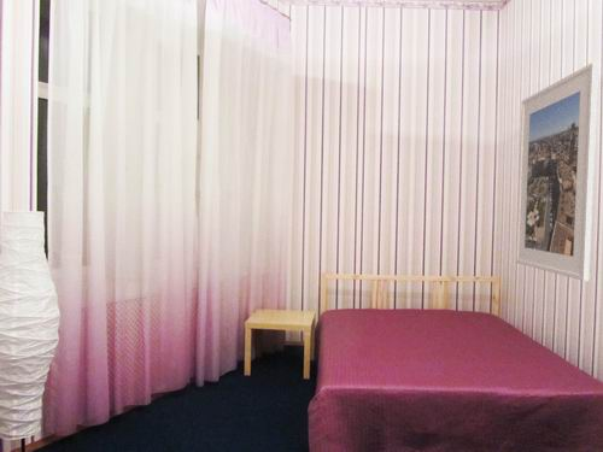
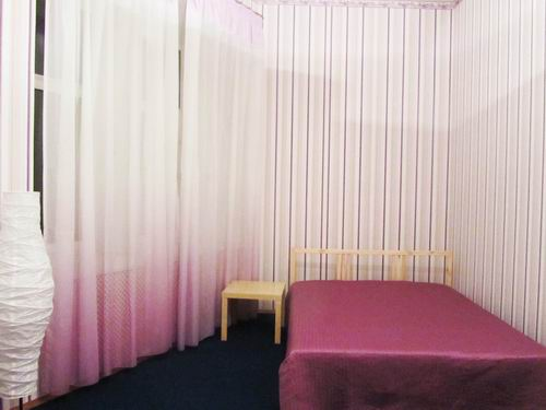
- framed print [515,60,599,282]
